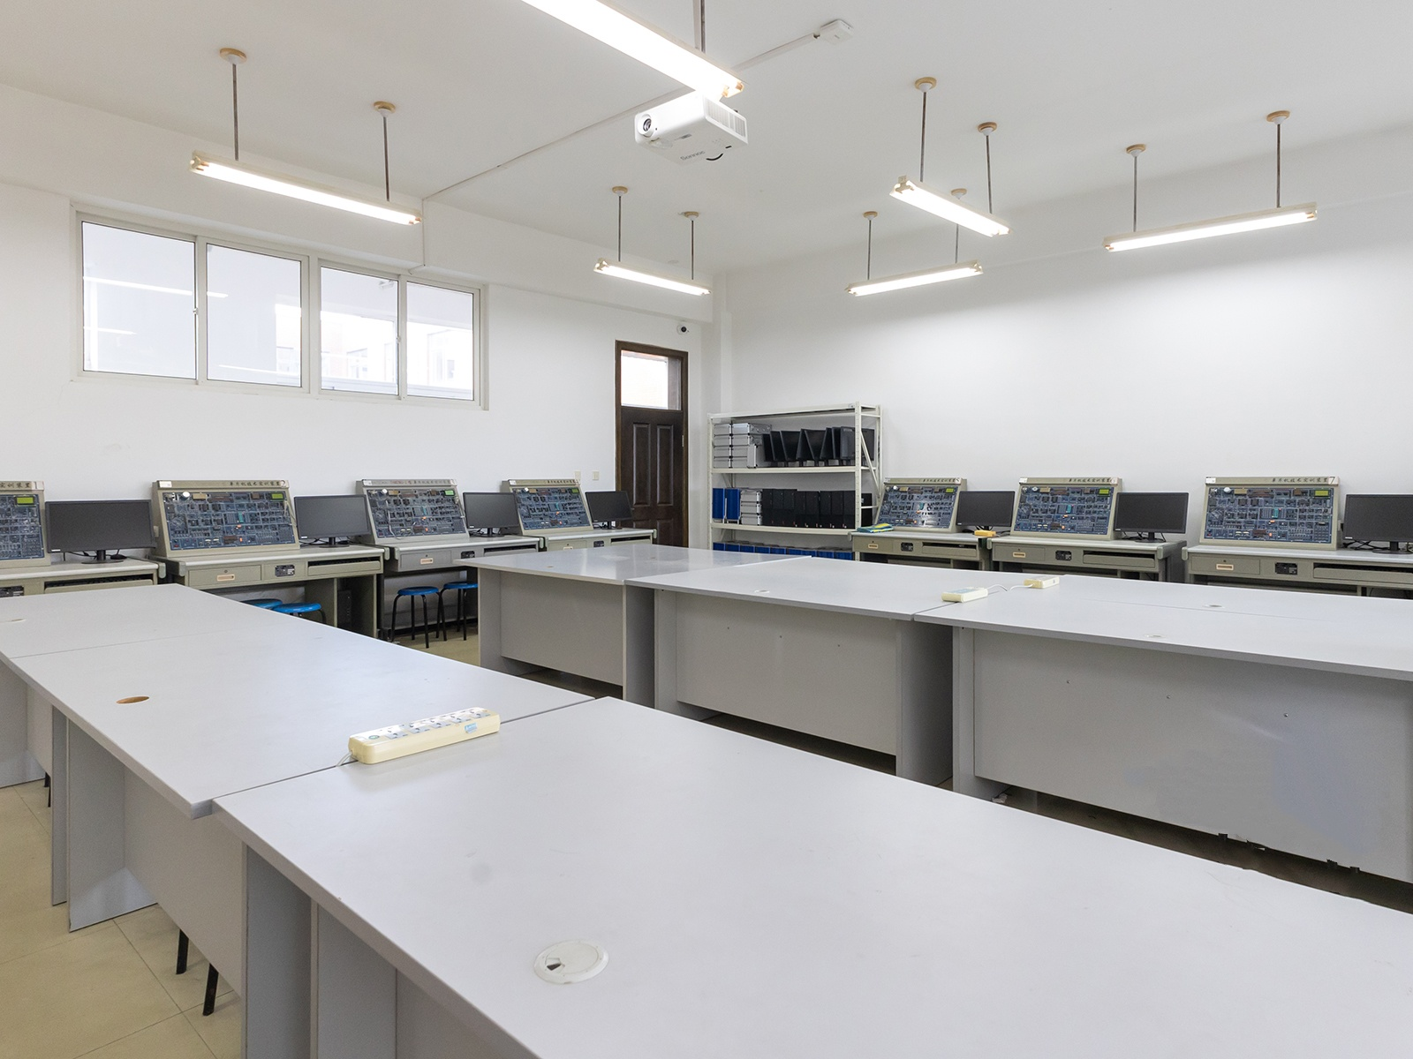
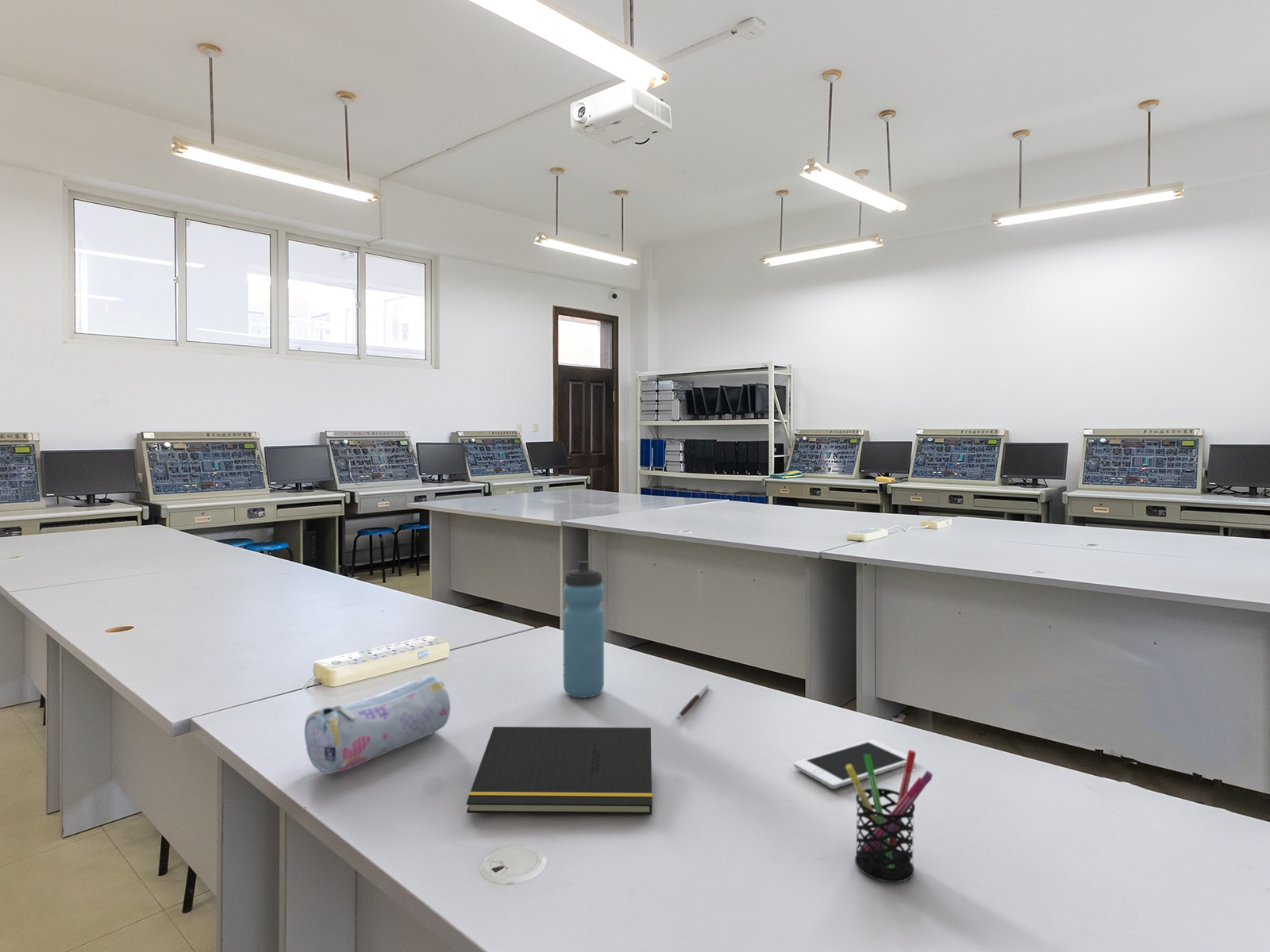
+ water bottle [562,560,605,698]
+ pencil case [304,674,451,775]
+ cell phone [793,739,907,789]
+ notepad [465,726,653,816]
+ pen holder [845,749,933,883]
+ pen [675,683,710,720]
